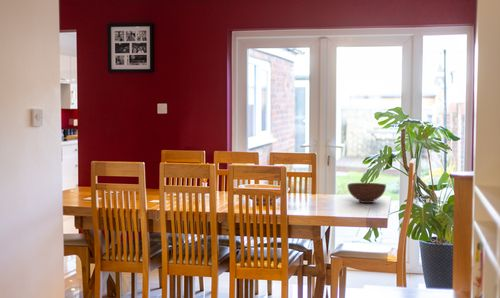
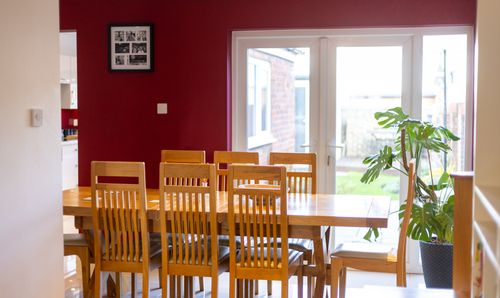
- bowl [347,182,387,204]
